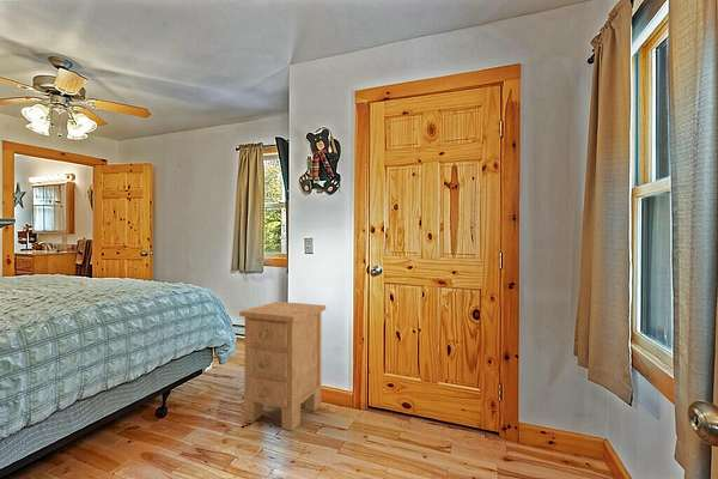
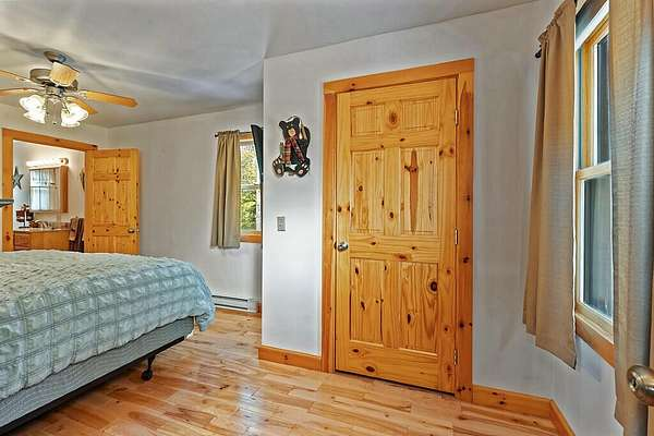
- nightstand [238,301,327,432]
